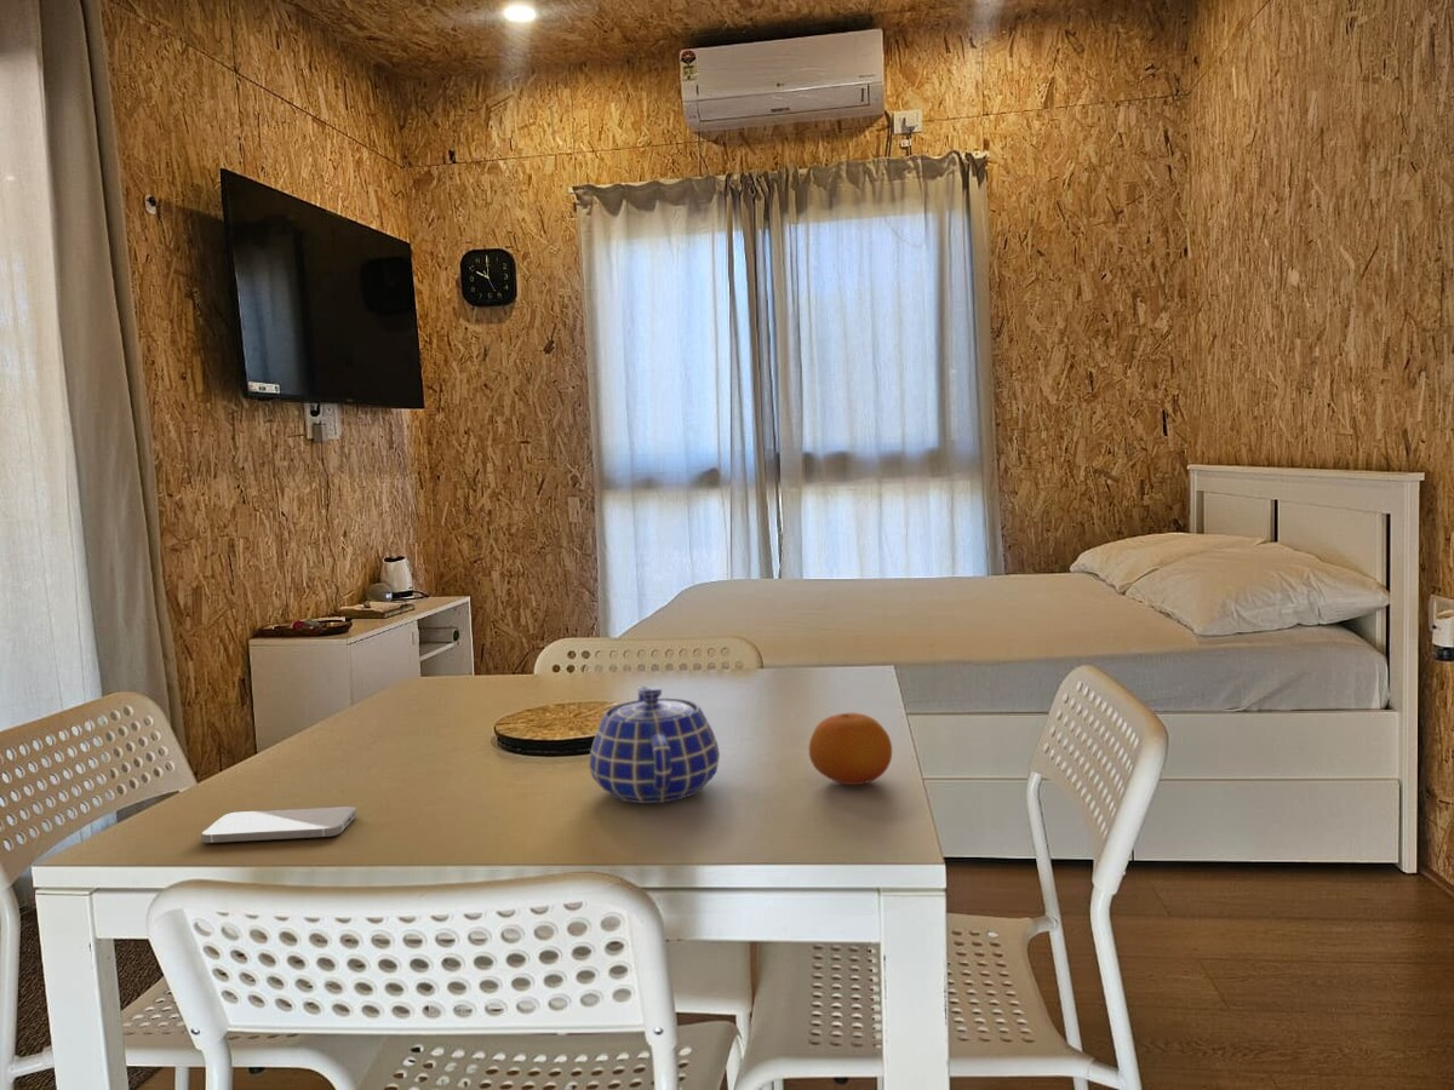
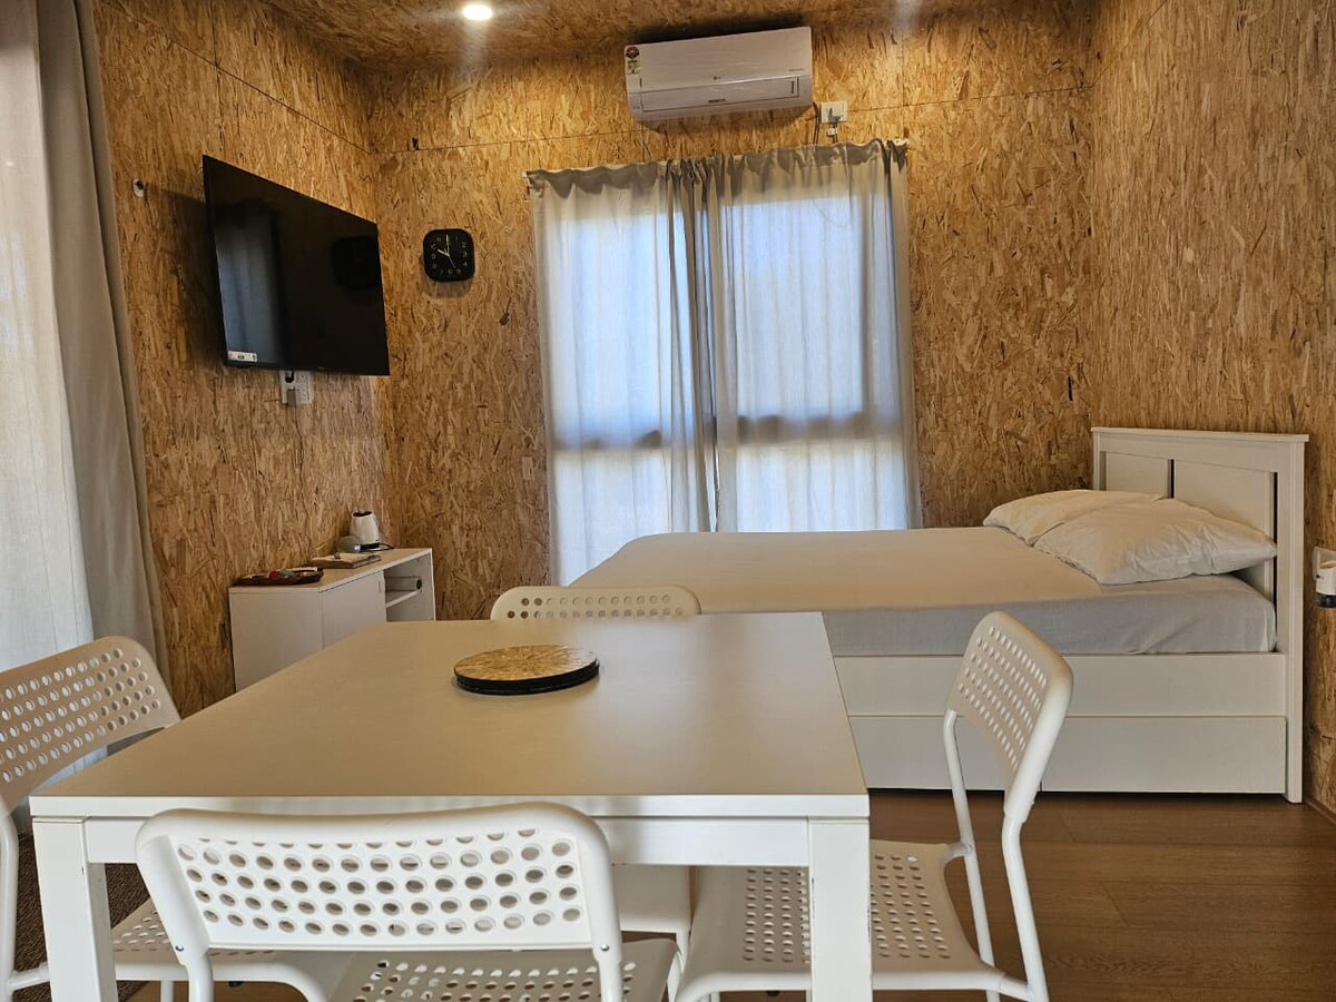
- teapot [588,684,721,804]
- smartphone [200,805,357,844]
- fruit [808,712,893,786]
